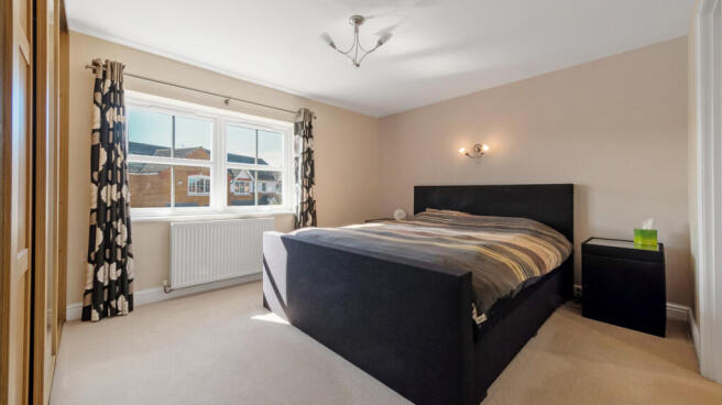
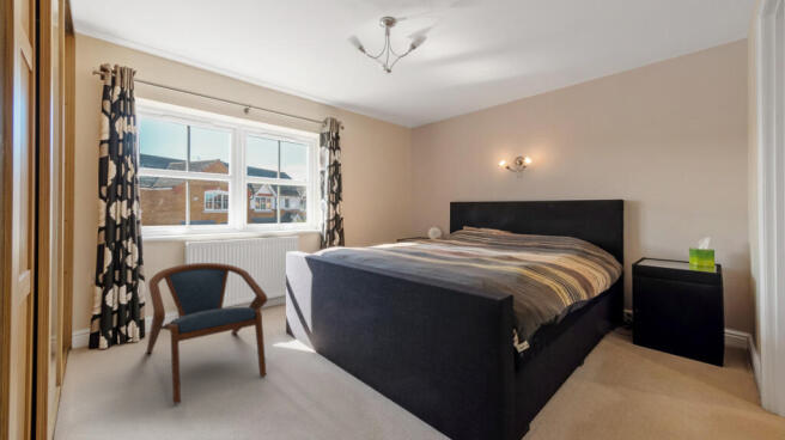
+ armchair [146,262,268,405]
